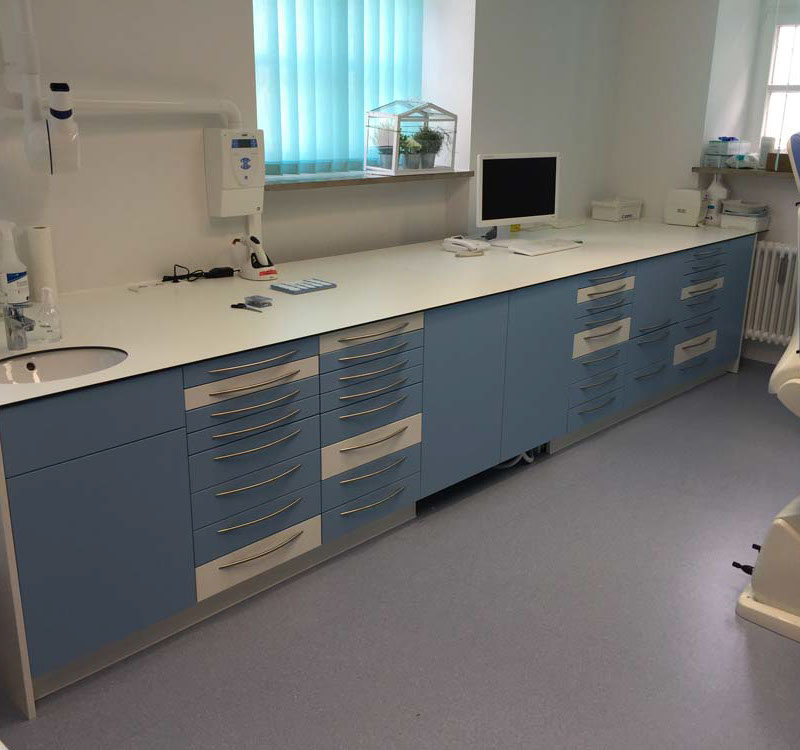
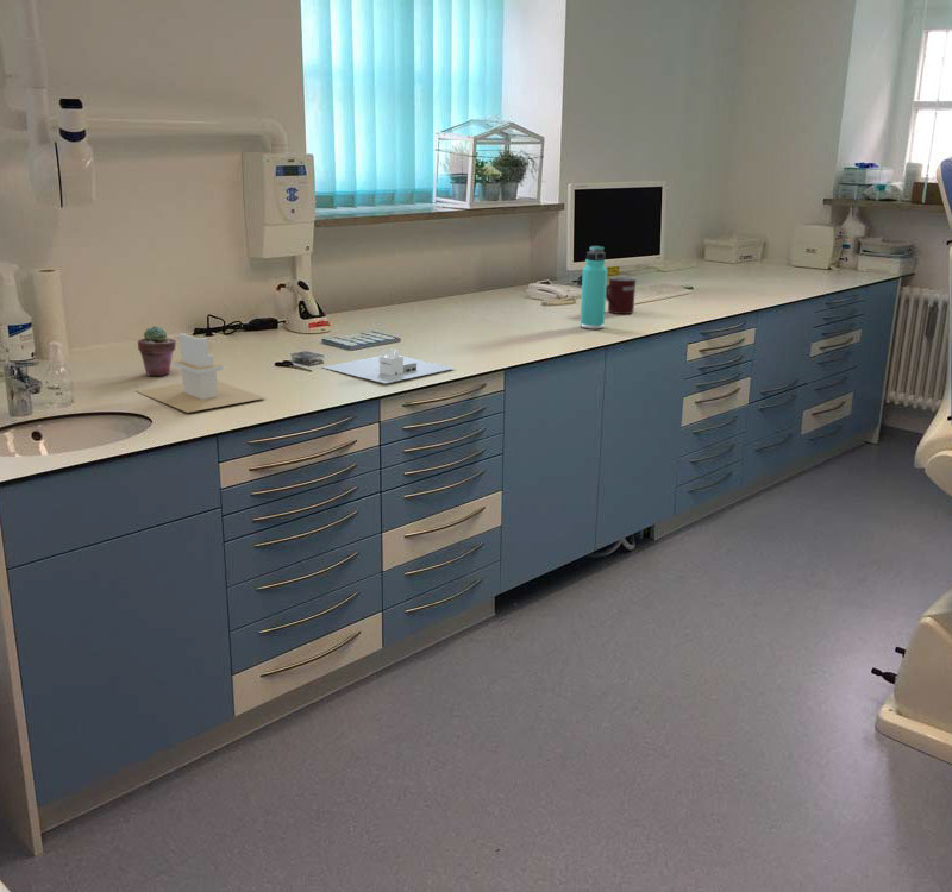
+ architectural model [137,332,267,414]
+ tissue box [321,347,456,384]
+ thermos bottle [580,245,608,331]
+ potted succulent [137,325,177,377]
+ mug [606,276,637,315]
